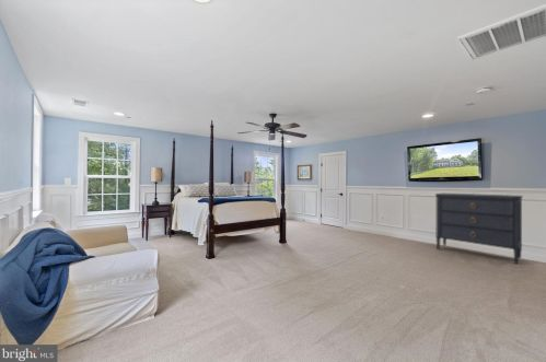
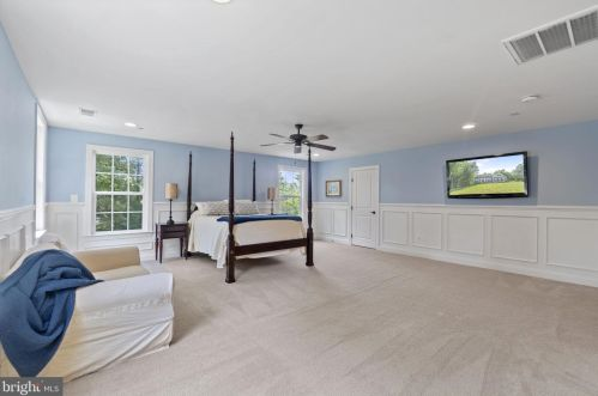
- dresser [434,192,523,265]
